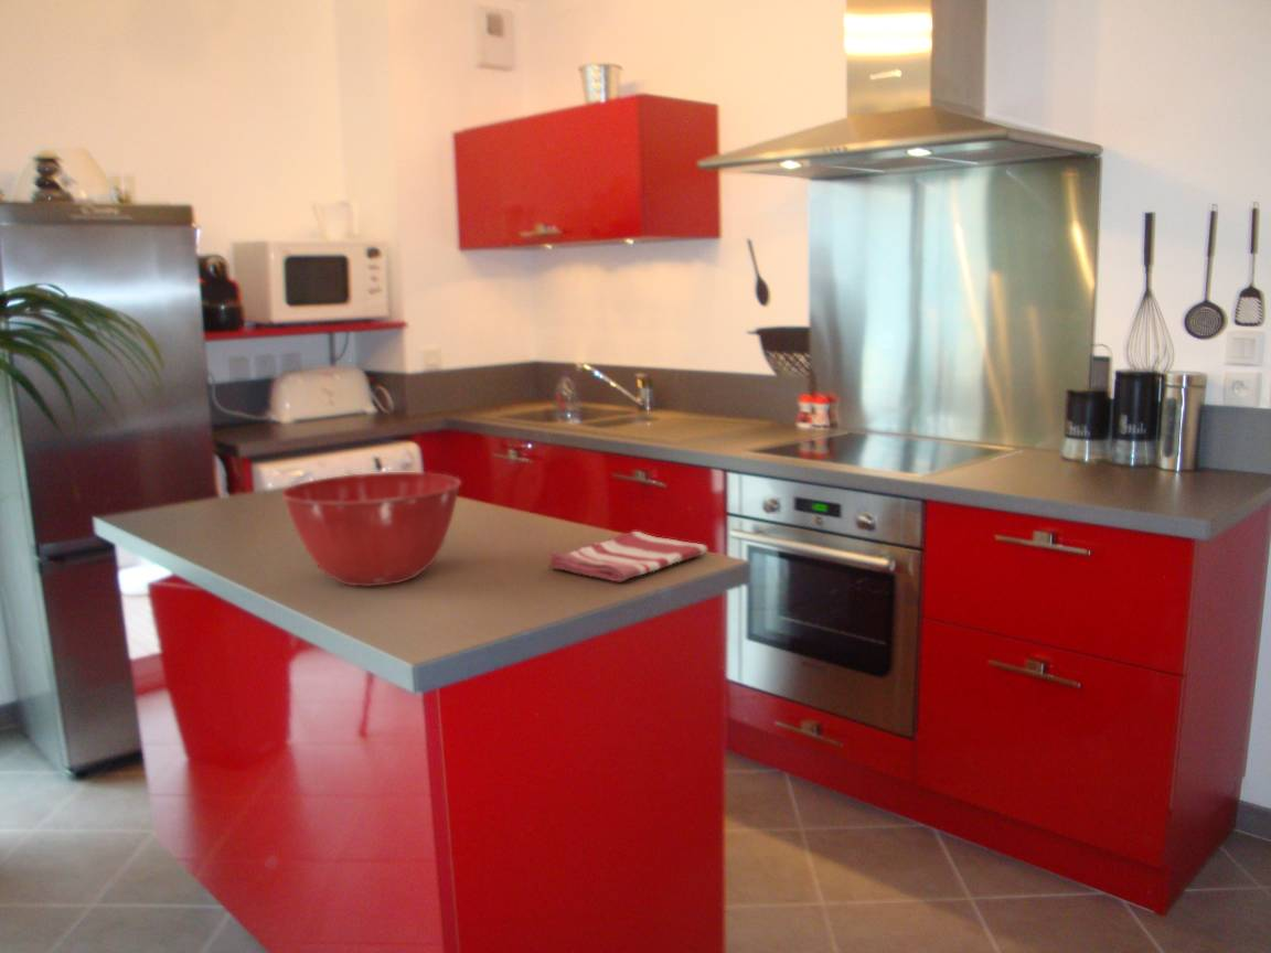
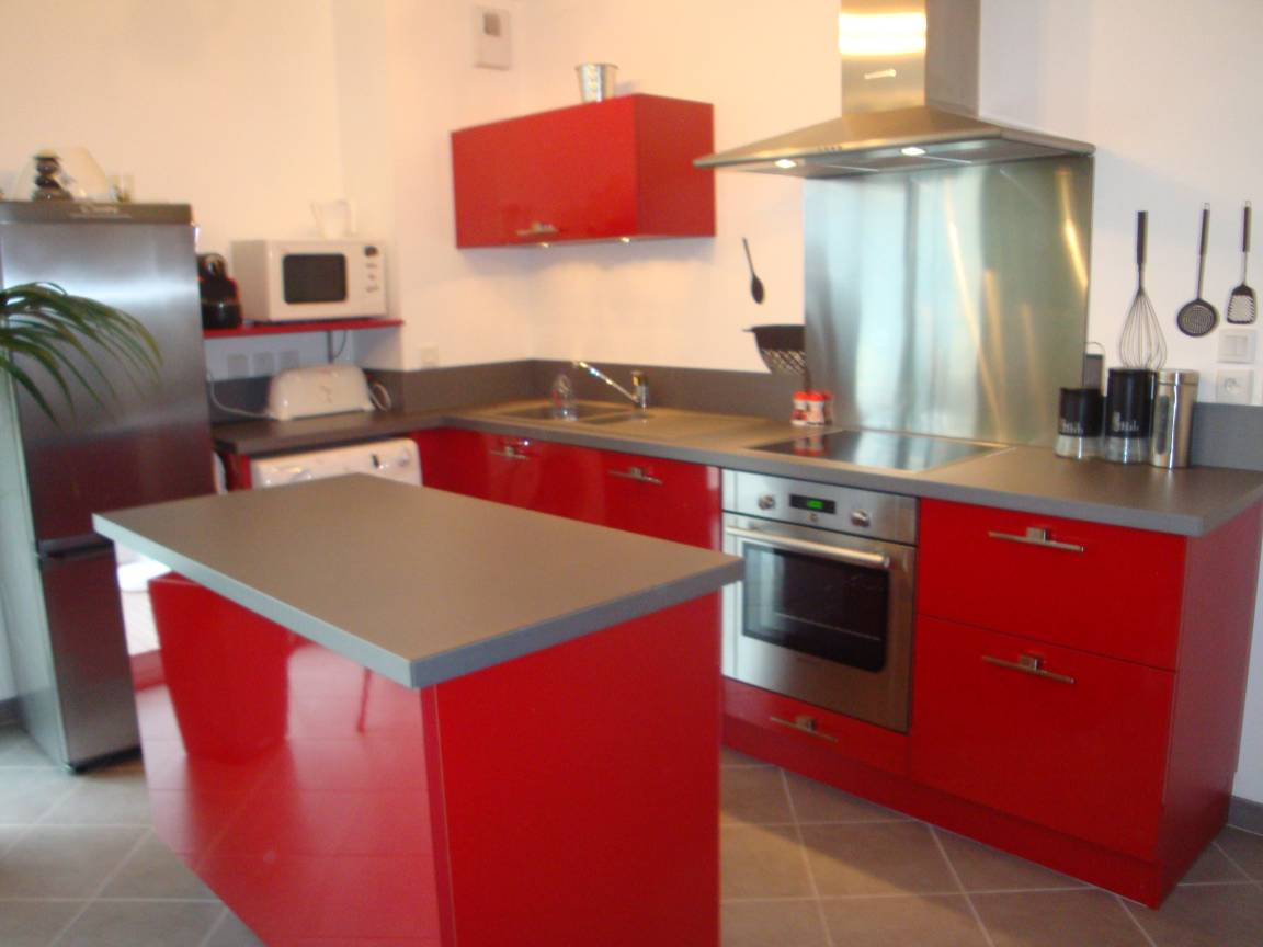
- dish towel [548,531,711,582]
- mixing bowl [280,471,462,587]
